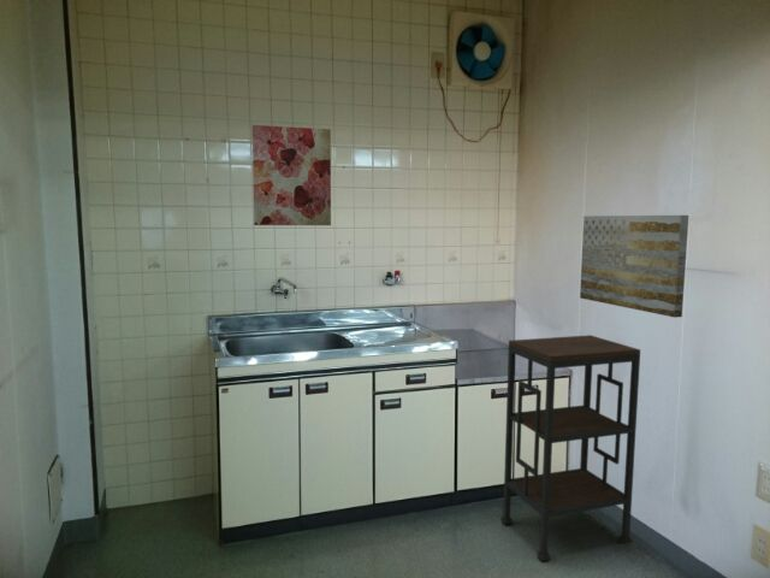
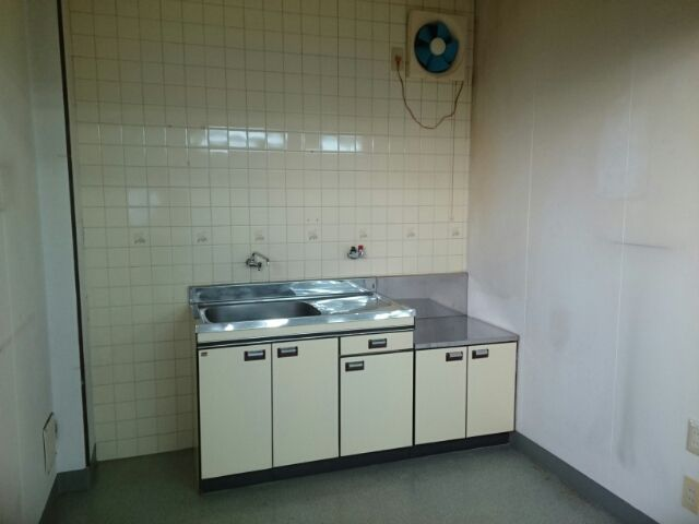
- wall art [250,124,332,226]
- wall art [579,214,689,319]
- shelving unit [500,334,641,562]
